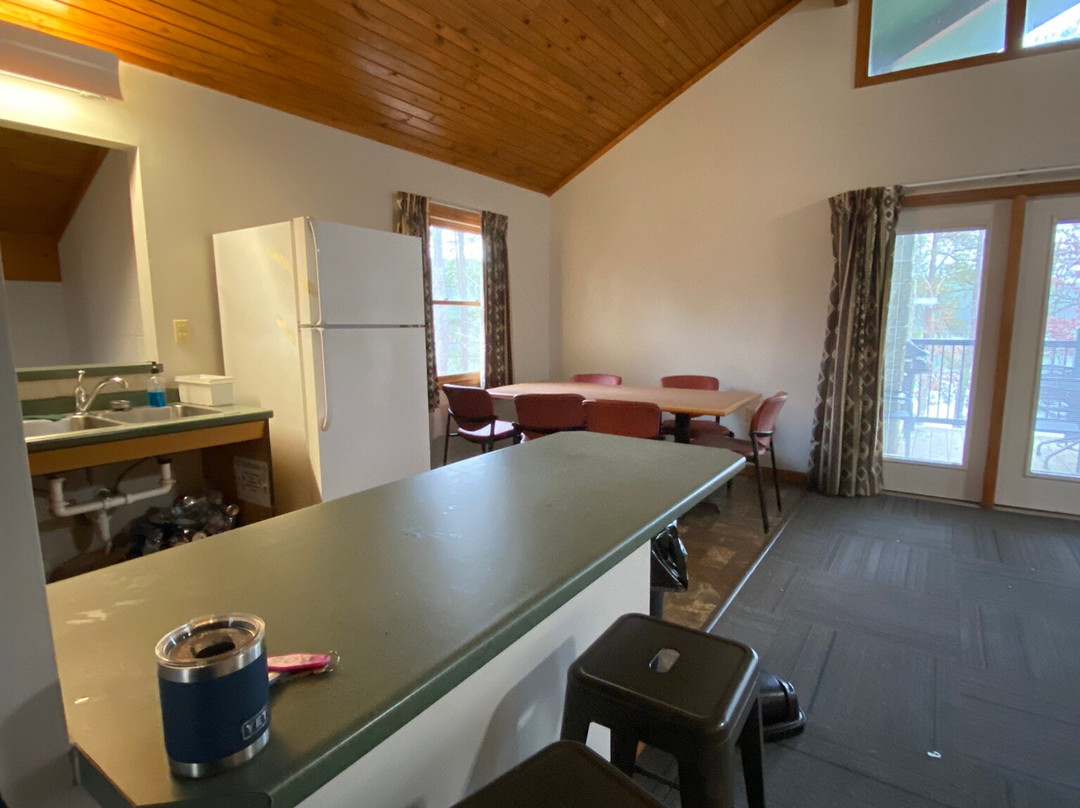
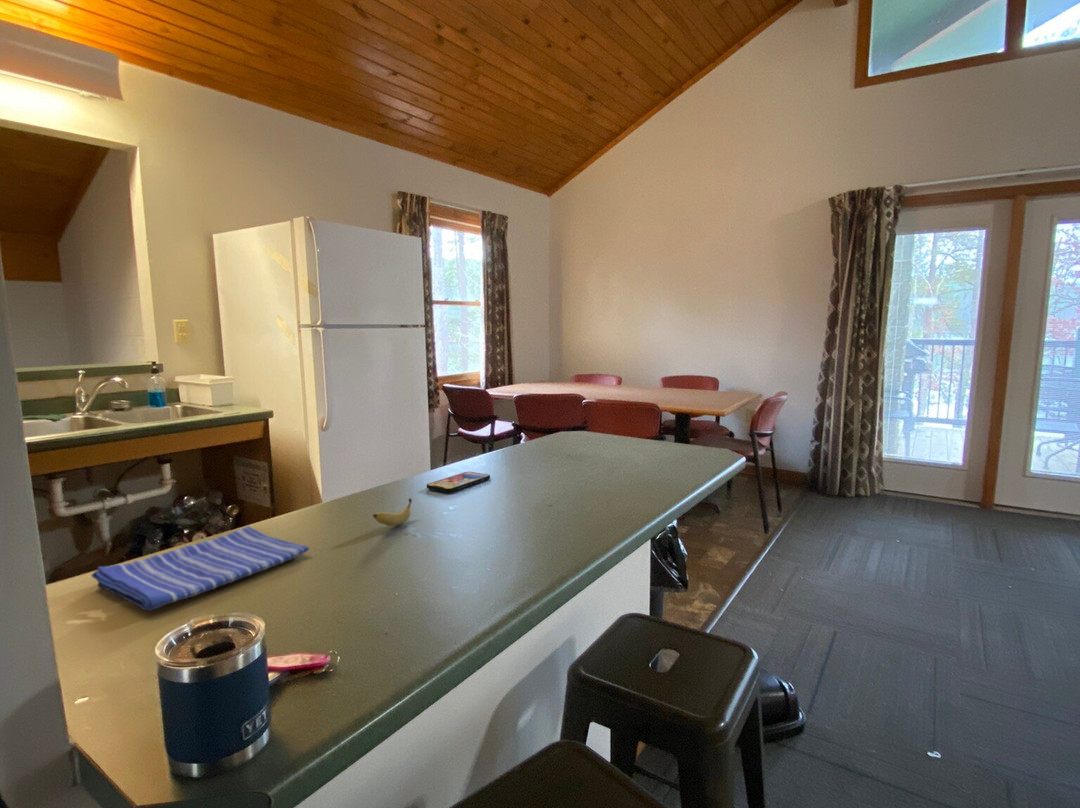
+ dish towel [90,525,310,612]
+ banana [372,497,413,527]
+ smartphone [426,471,491,493]
